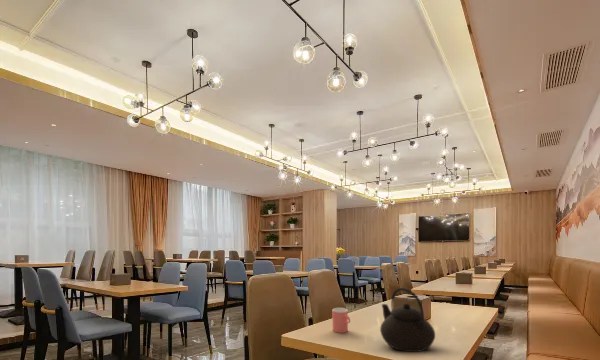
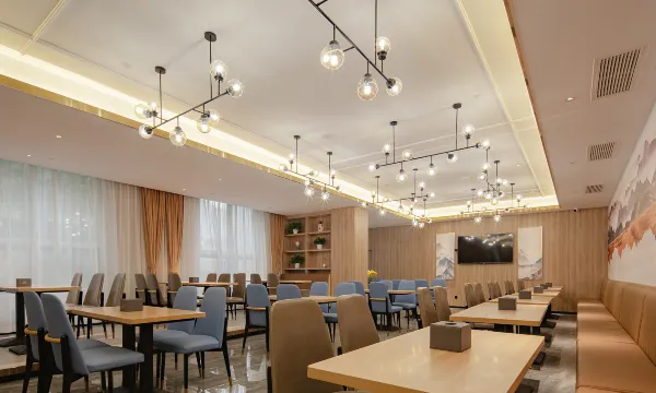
- cup [331,307,351,334]
- teapot [379,287,436,353]
